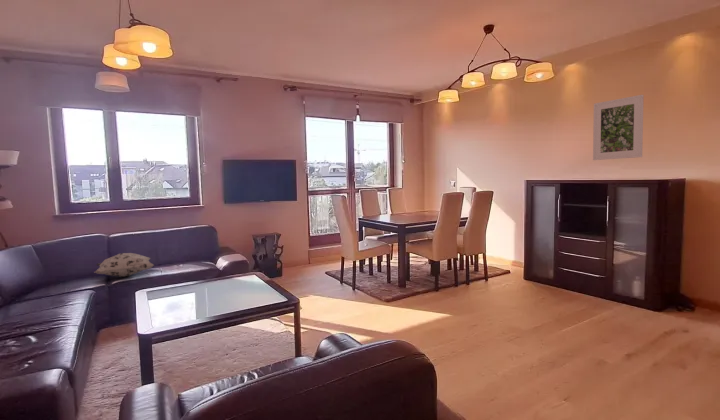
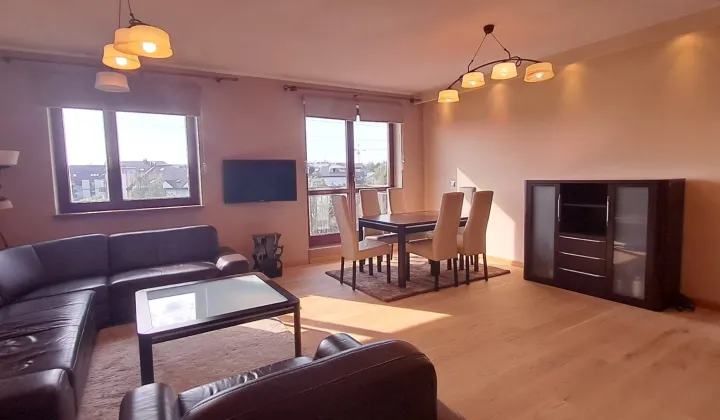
- decorative pillow [94,252,155,278]
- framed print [592,94,645,161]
